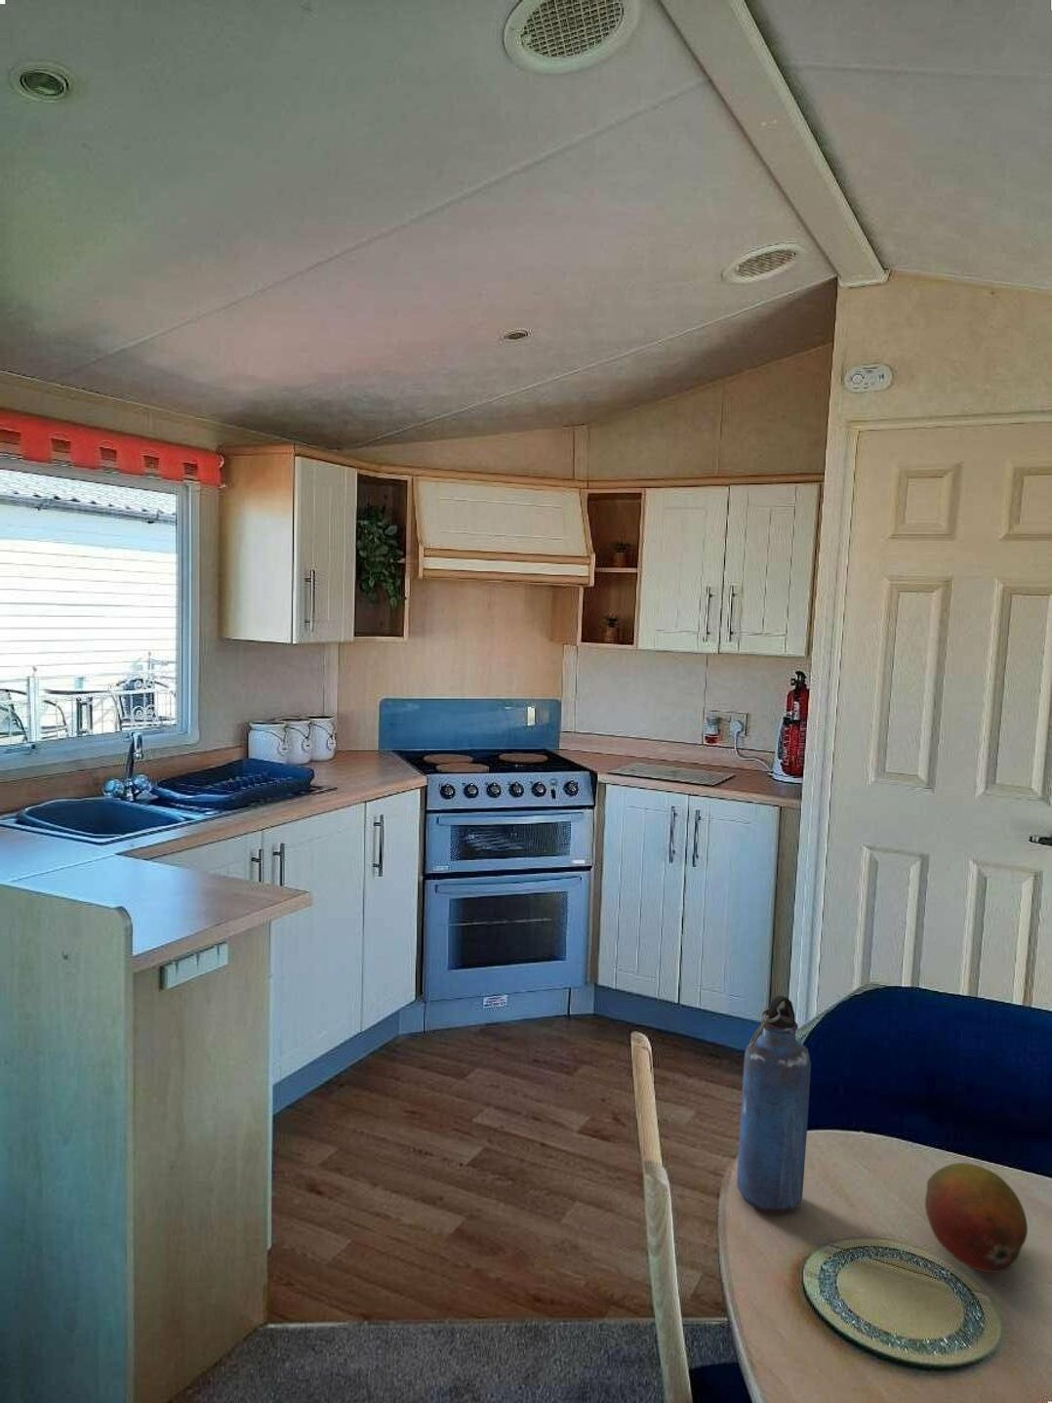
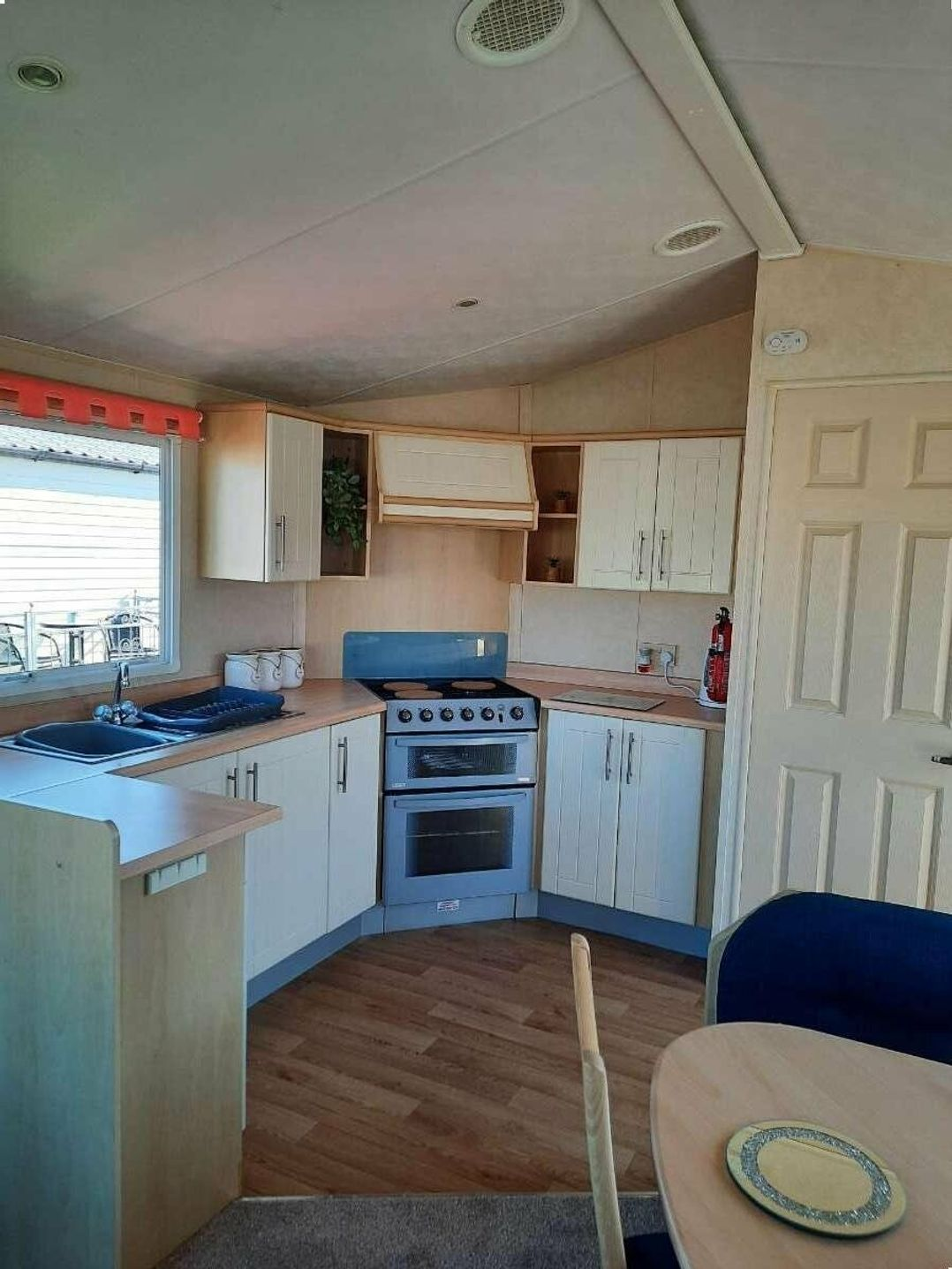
- water bottle [736,995,812,1214]
- fruit [924,1162,1029,1274]
